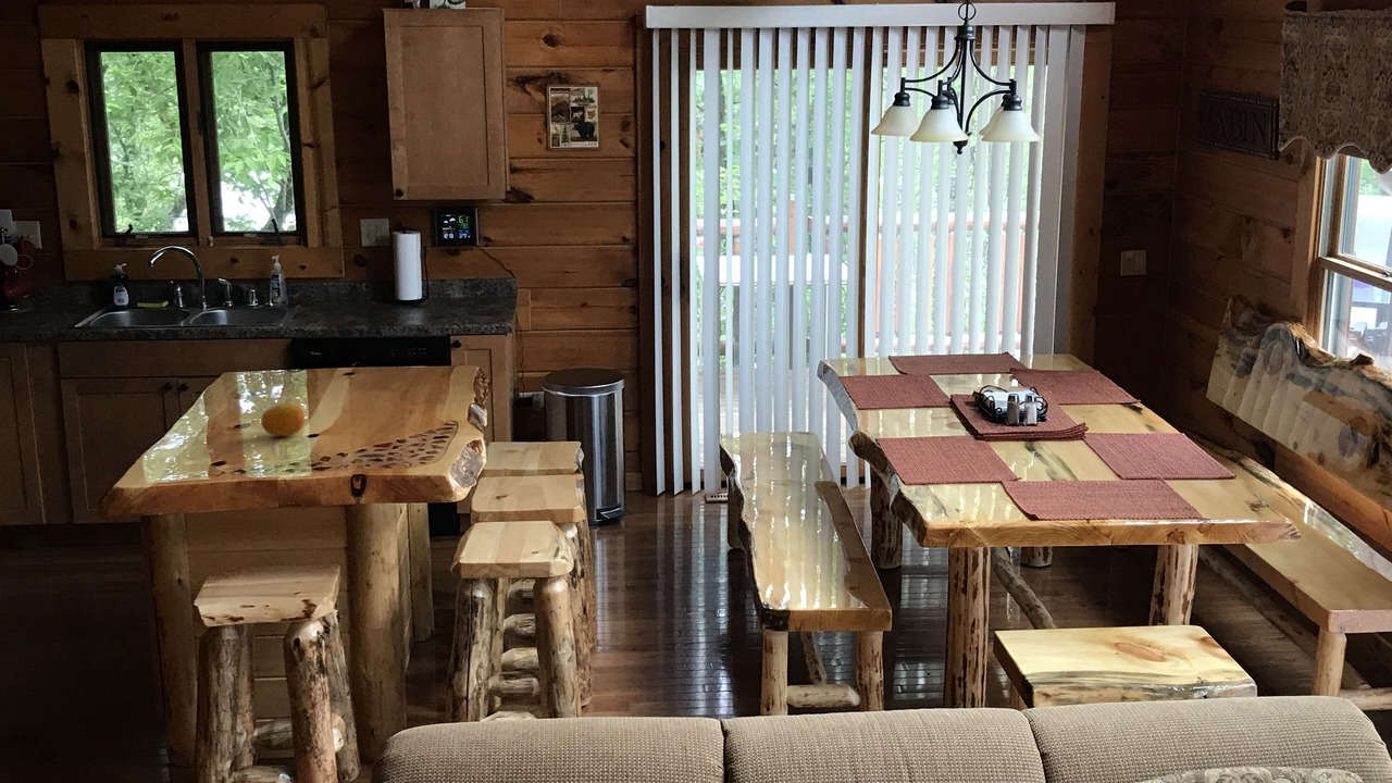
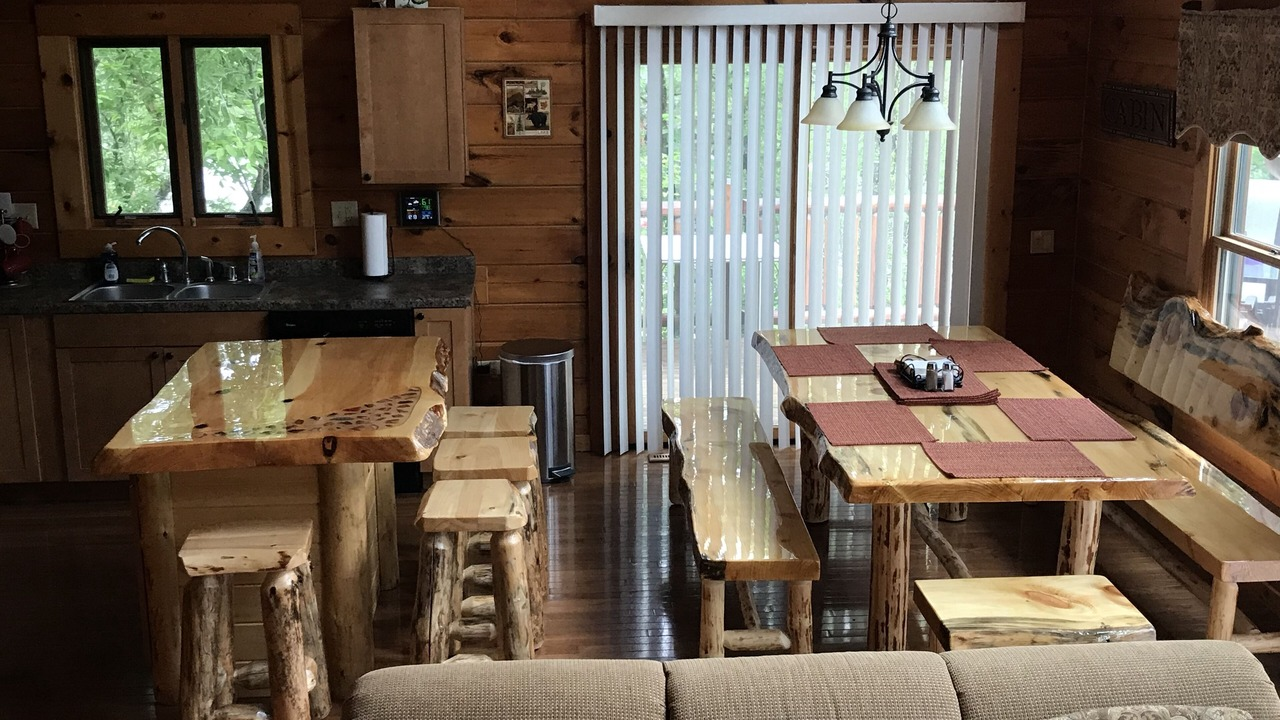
- fruit [260,401,306,437]
